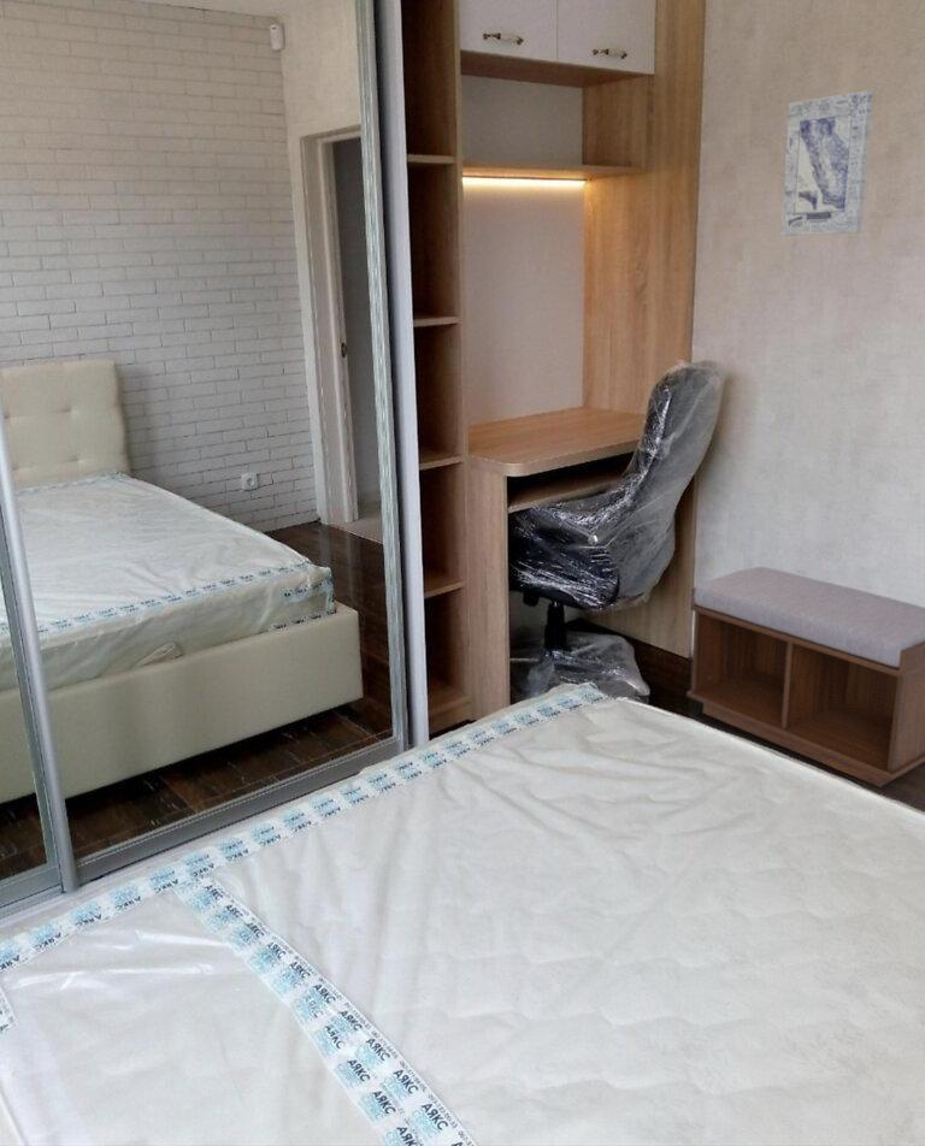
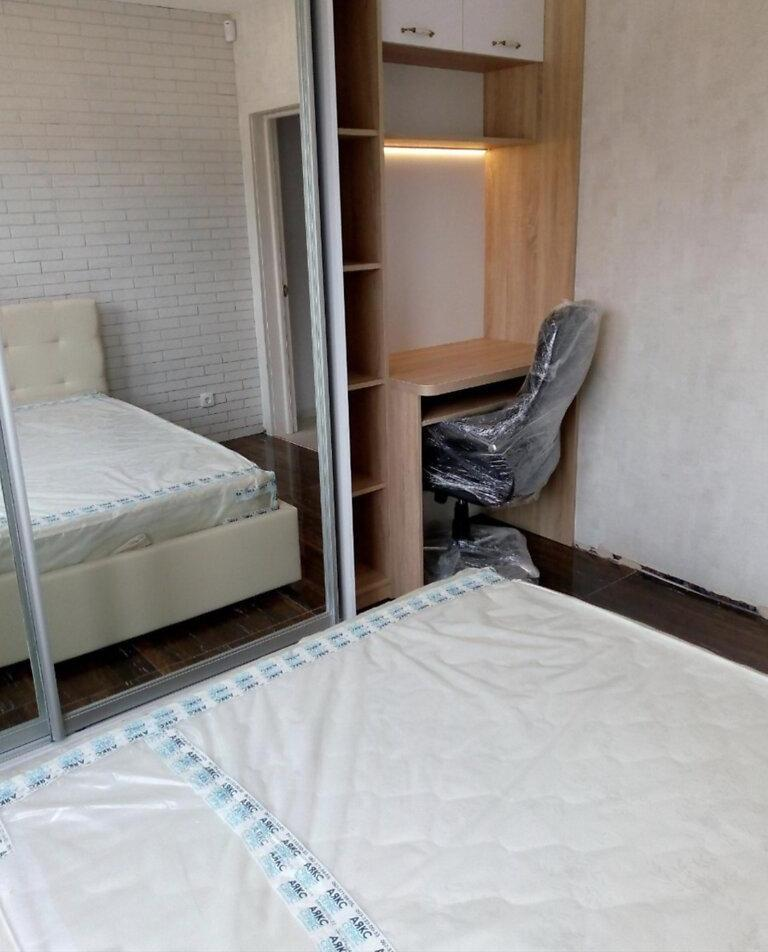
- wall art [779,89,874,237]
- bench [685,566,925,788]
